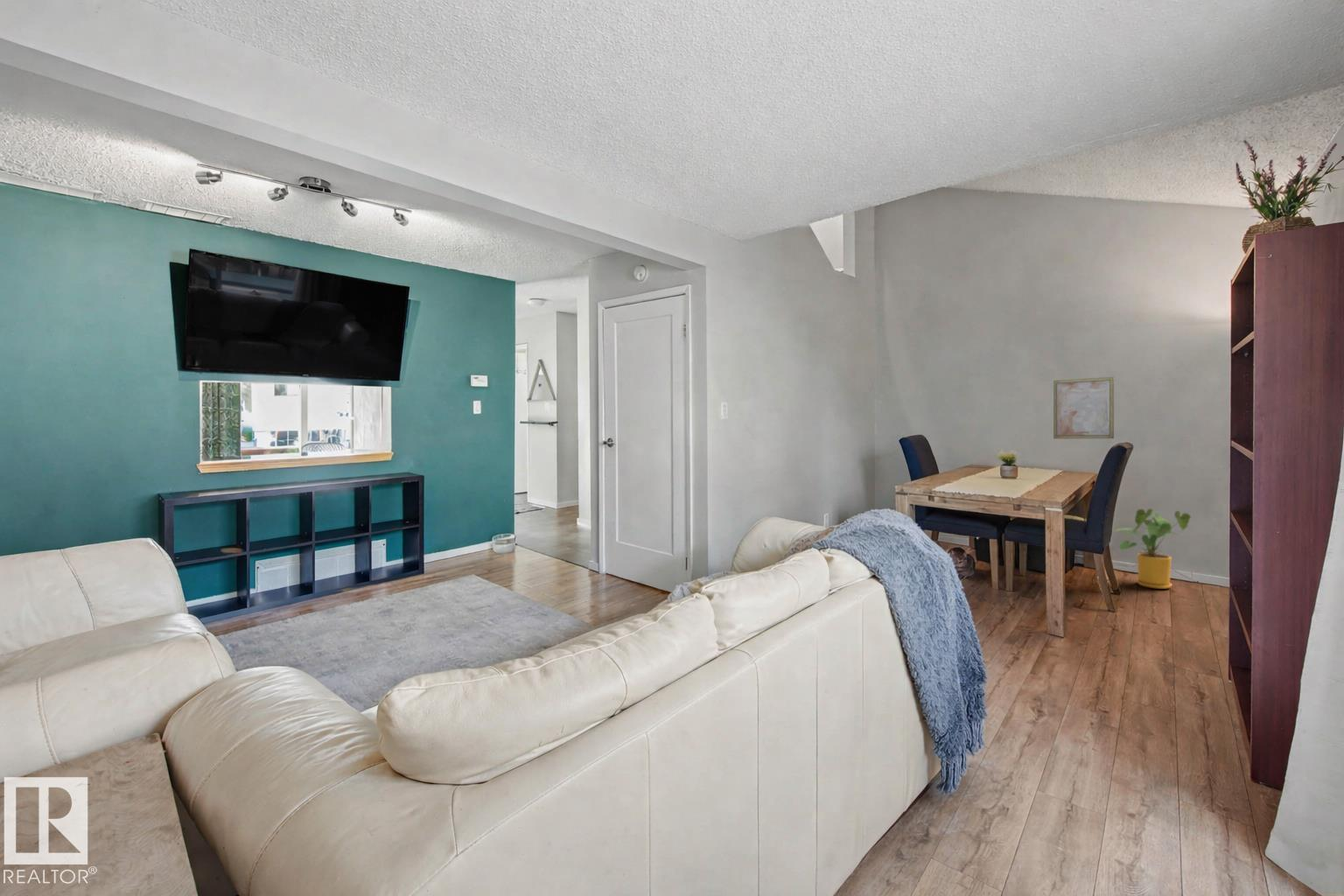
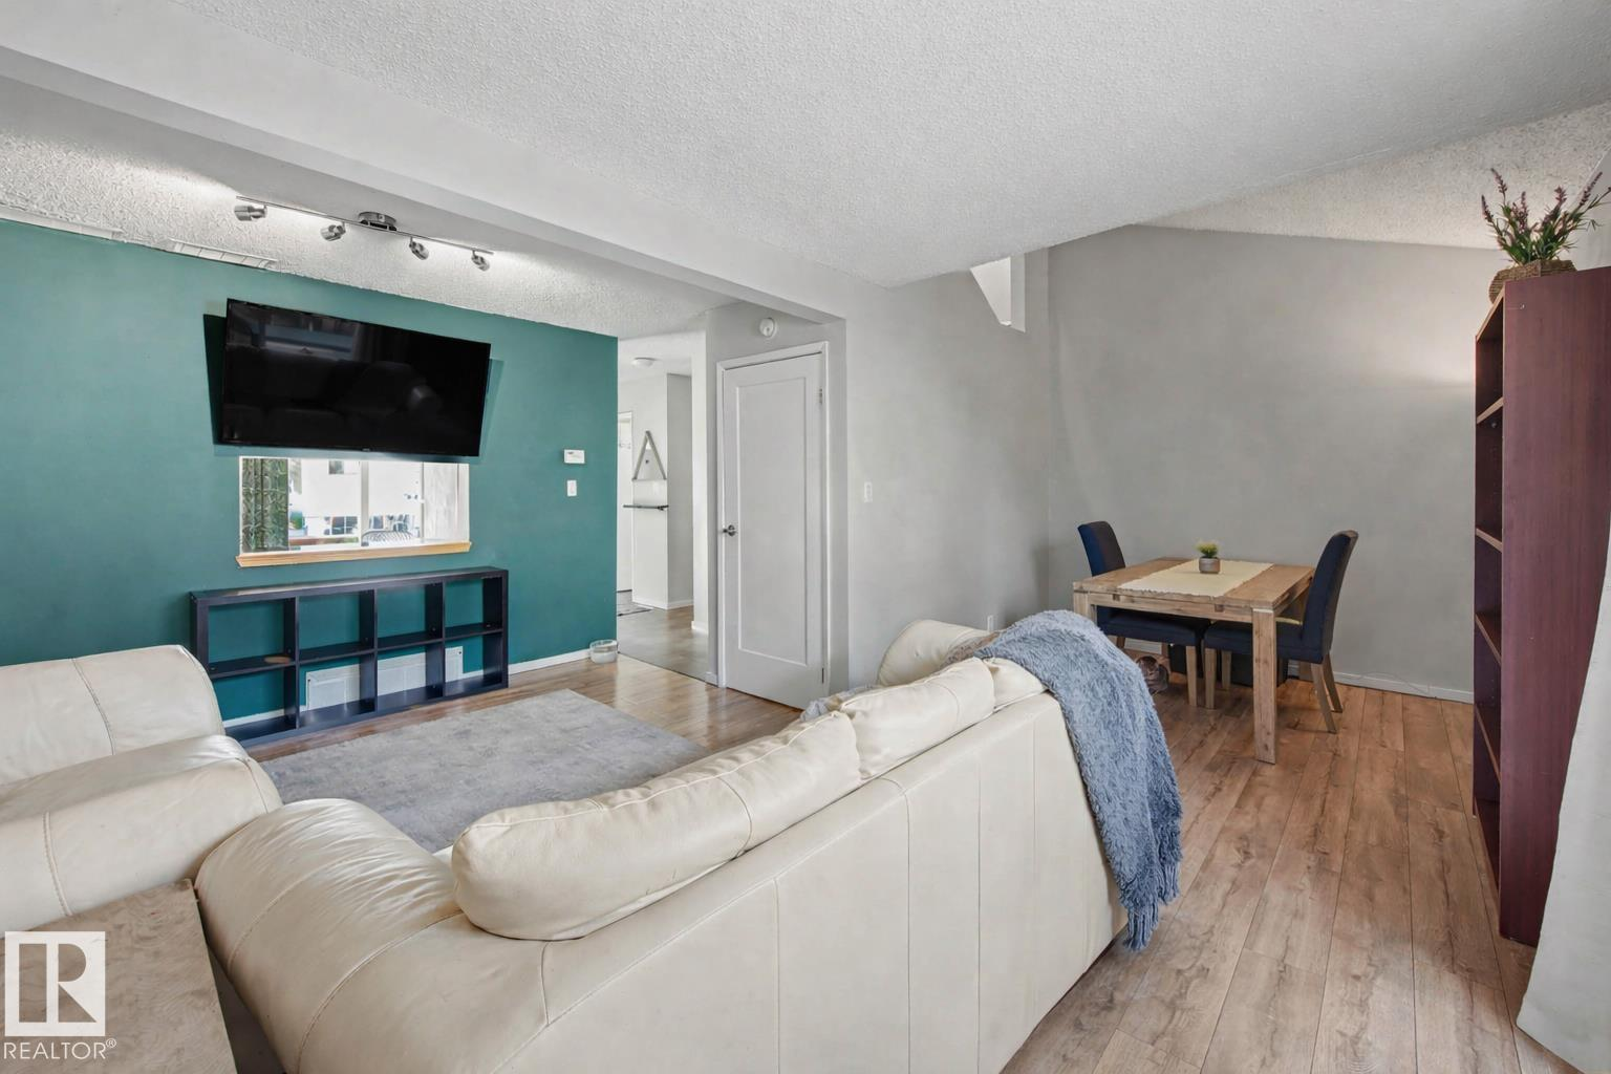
- wall art [1053,376,1115,439]
- house plant [1114,507,1192,590]
